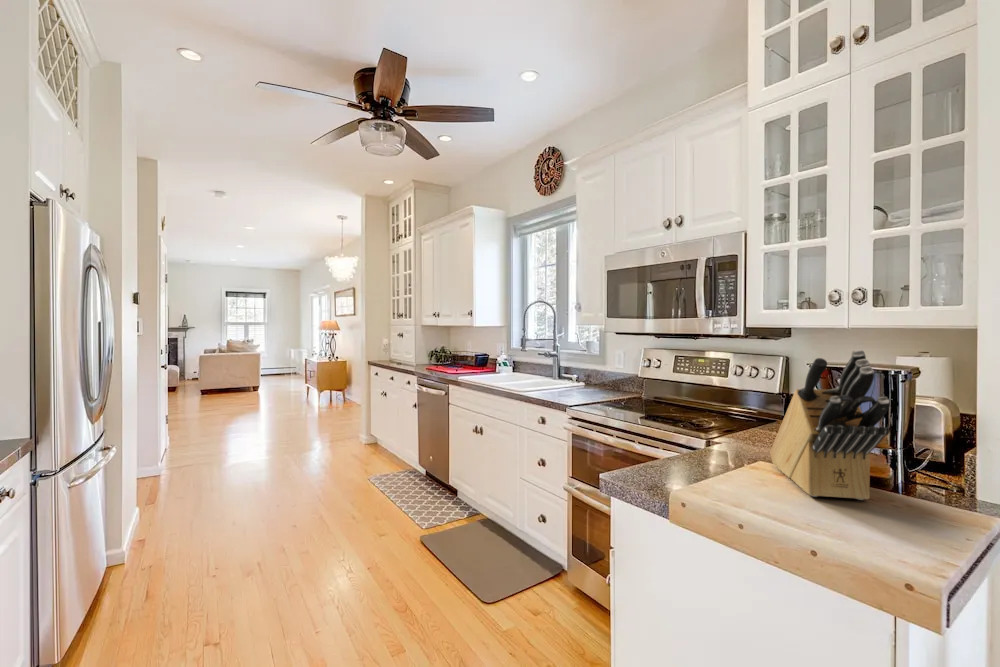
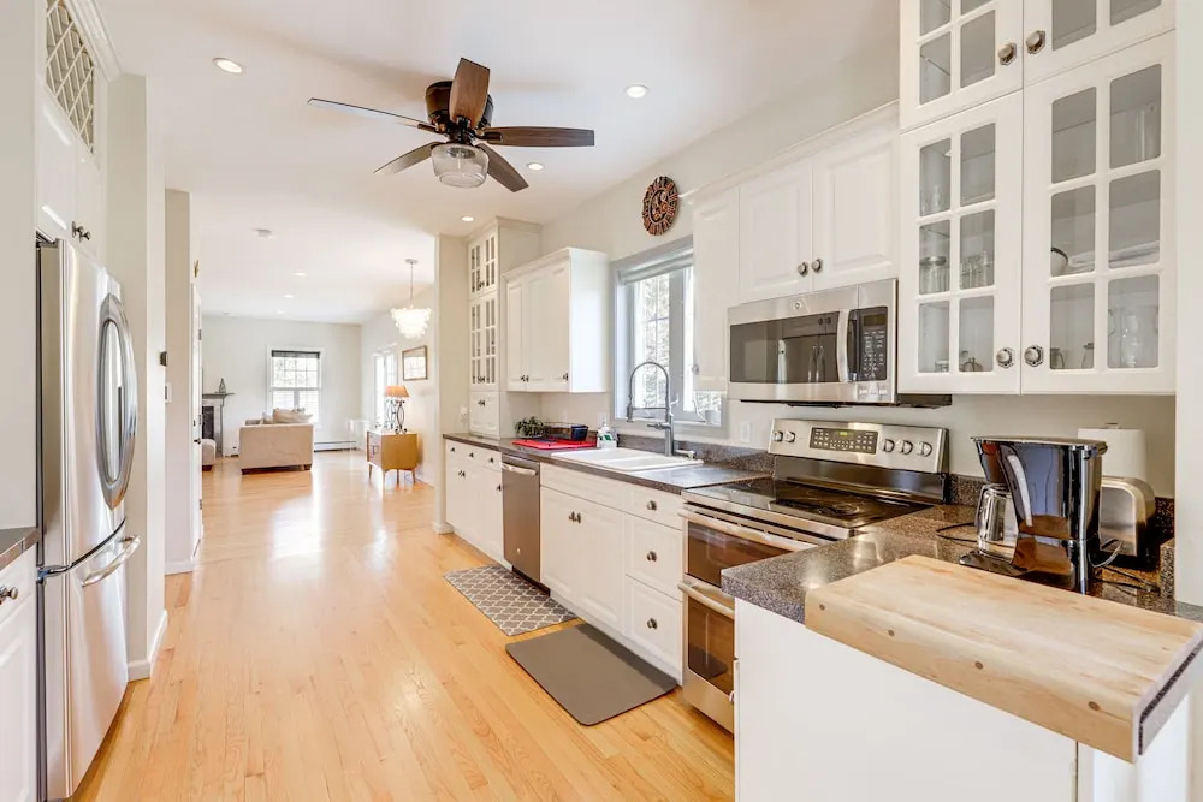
- knife block [769,349,891,501]
